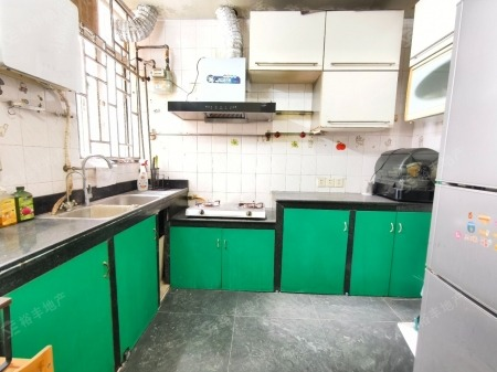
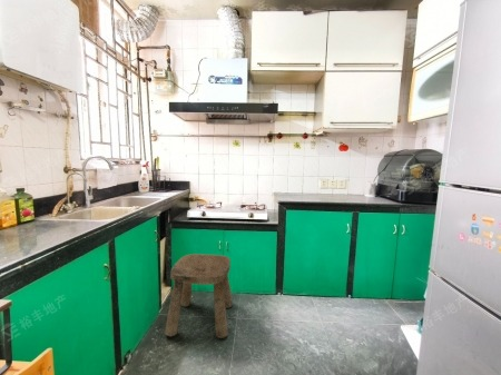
+ stool [164,253,234,339]
